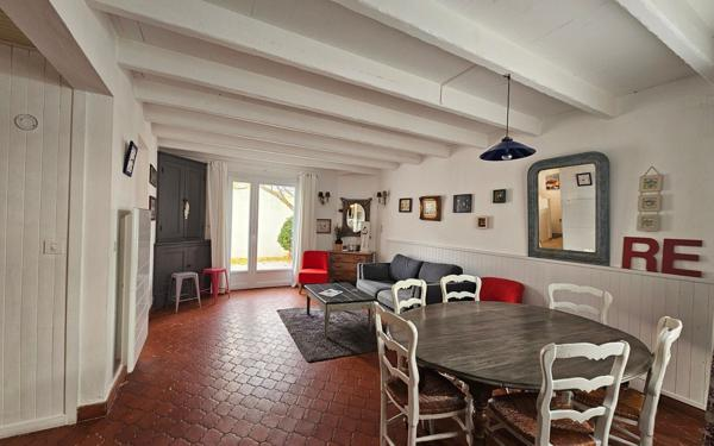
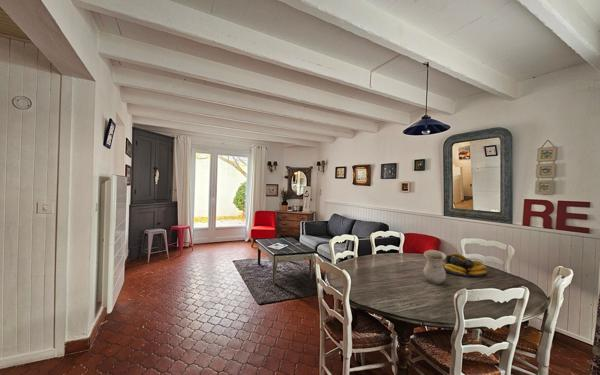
+ fruit bowl [443,252,488,277]
+ vase [422,249,447,285]
